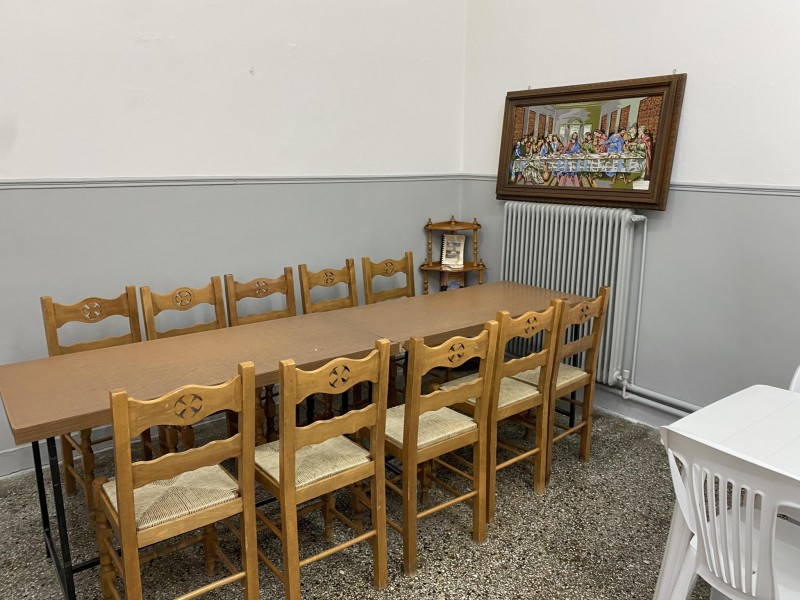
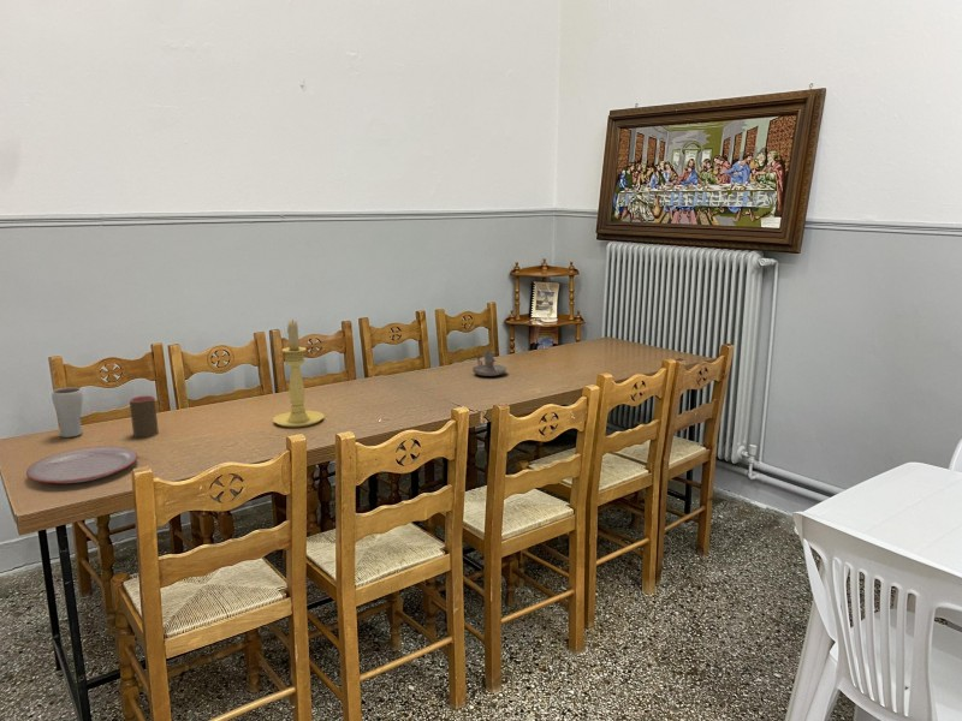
+ plate [25,445,139,484]
+ candle holder [272,318,325,428]
+ candle holder [471,350,507,377]
+ drinking glass [51,386,84,439]
+ cup [129,394,160,439]
